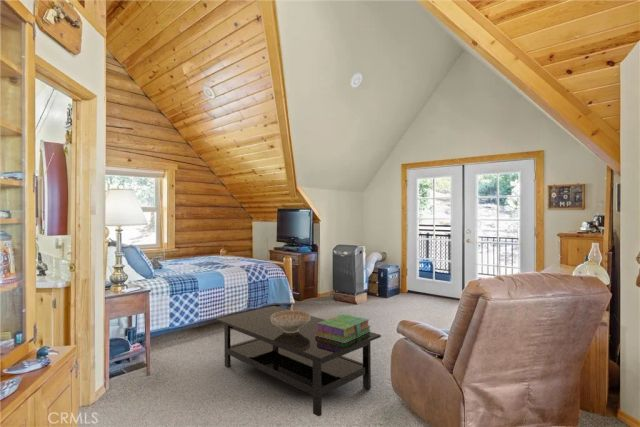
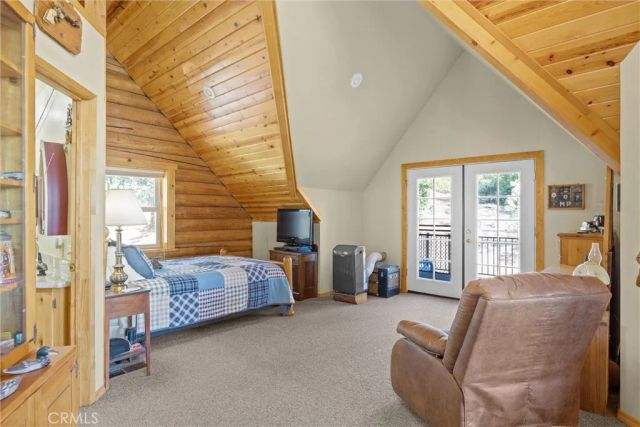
- coffee table [215,305,382,417]
- decorative bowl [271,310,311,333]
- stack of books [315,313,372,343]
